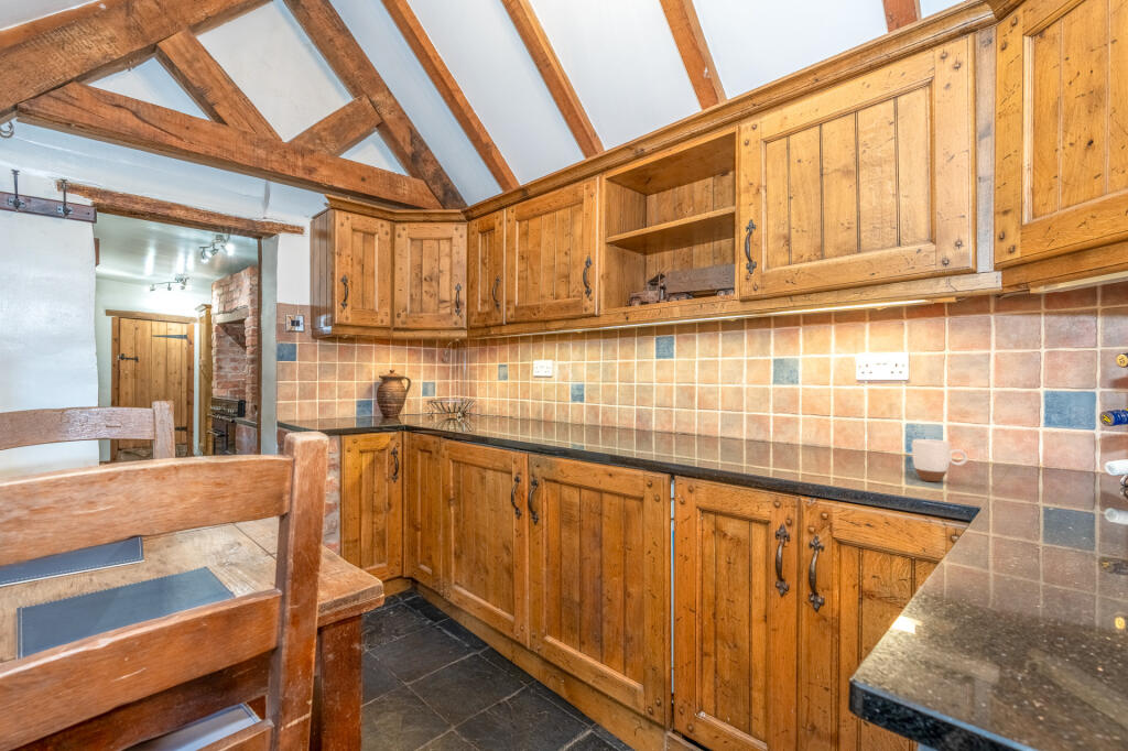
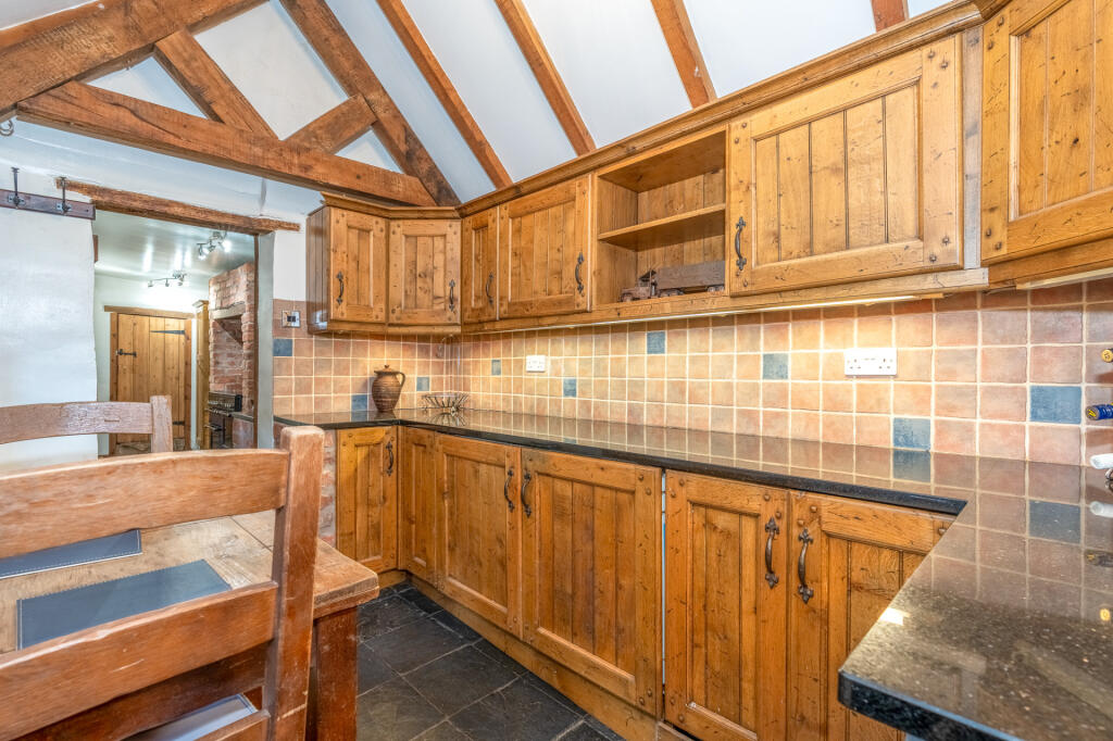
- mug [911,438,968,482]
